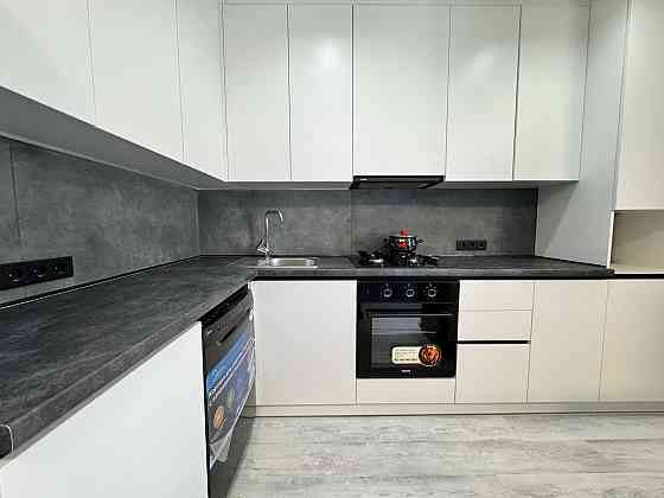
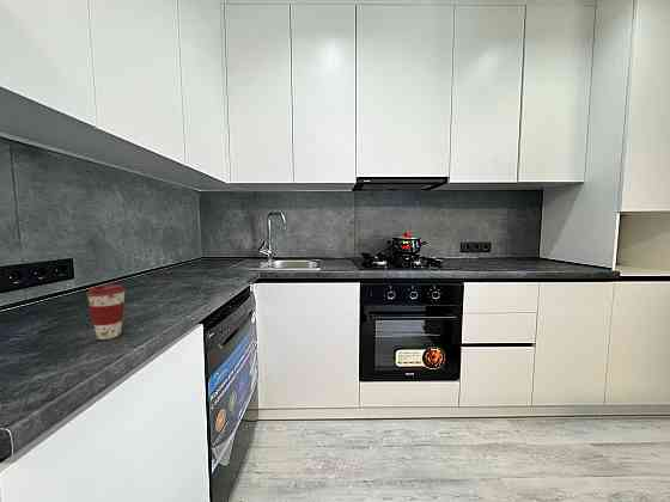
+ coffee cup [85,283,127,341]
